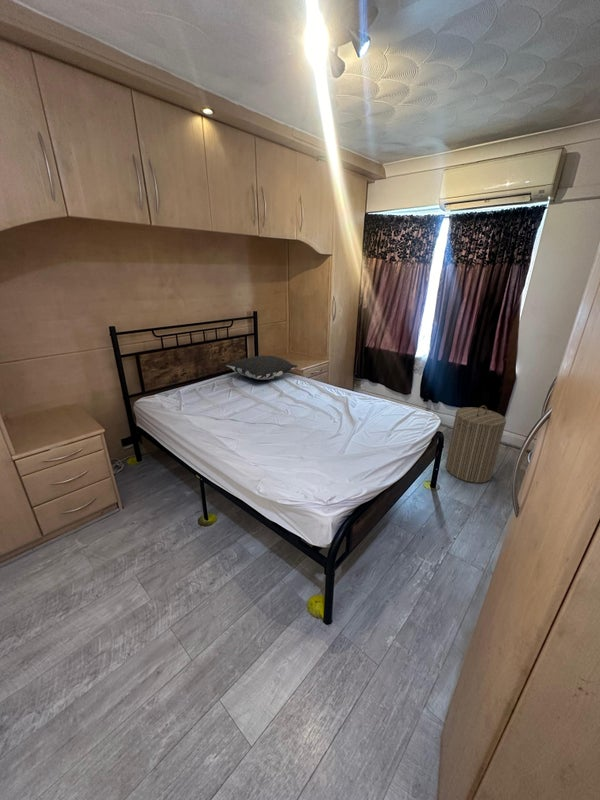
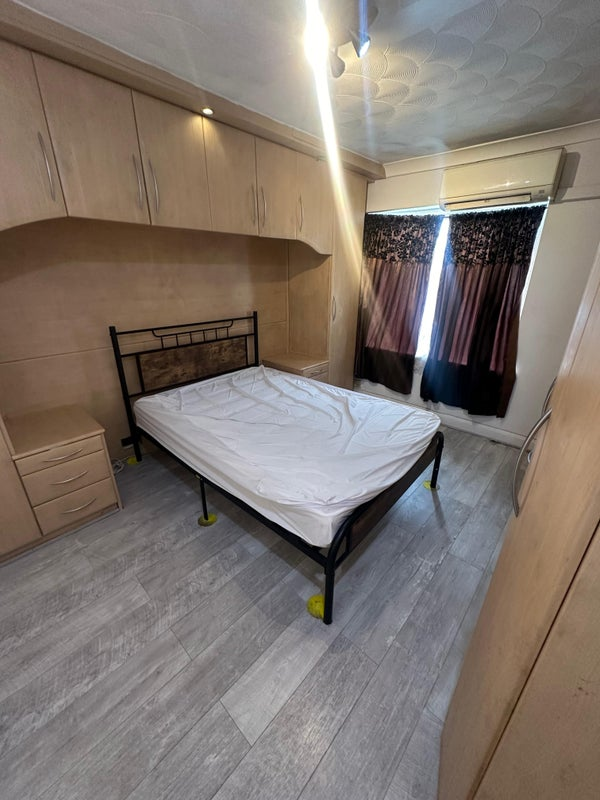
- pillow [224,355,298,381]
- laundry hamper [445,405,507,484]
